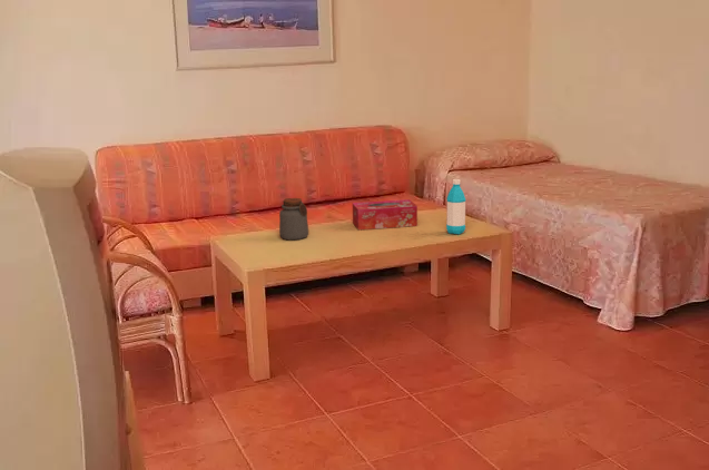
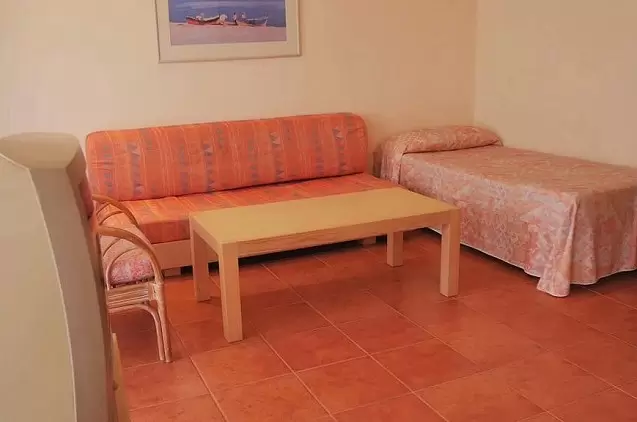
- tissue box [352,198,418,231]
- water bottle [445,178,466,235]
- jar [278,197,309,241]
